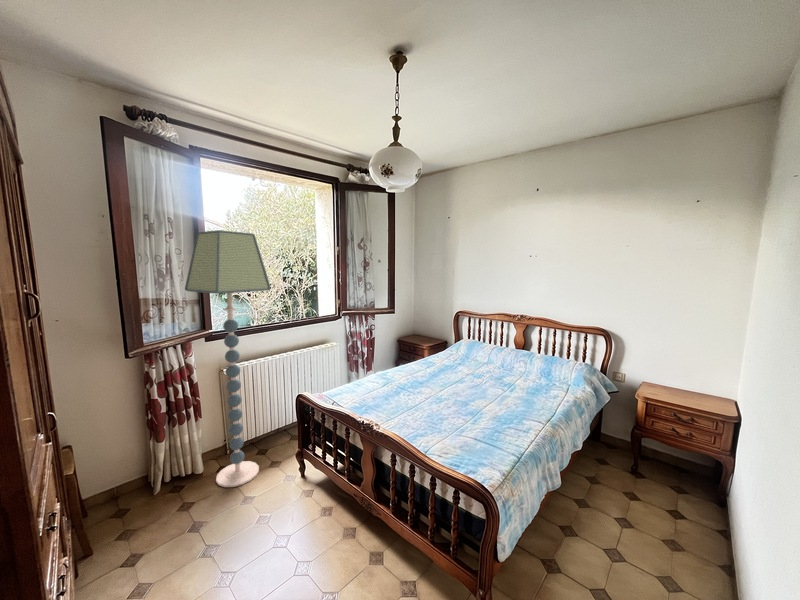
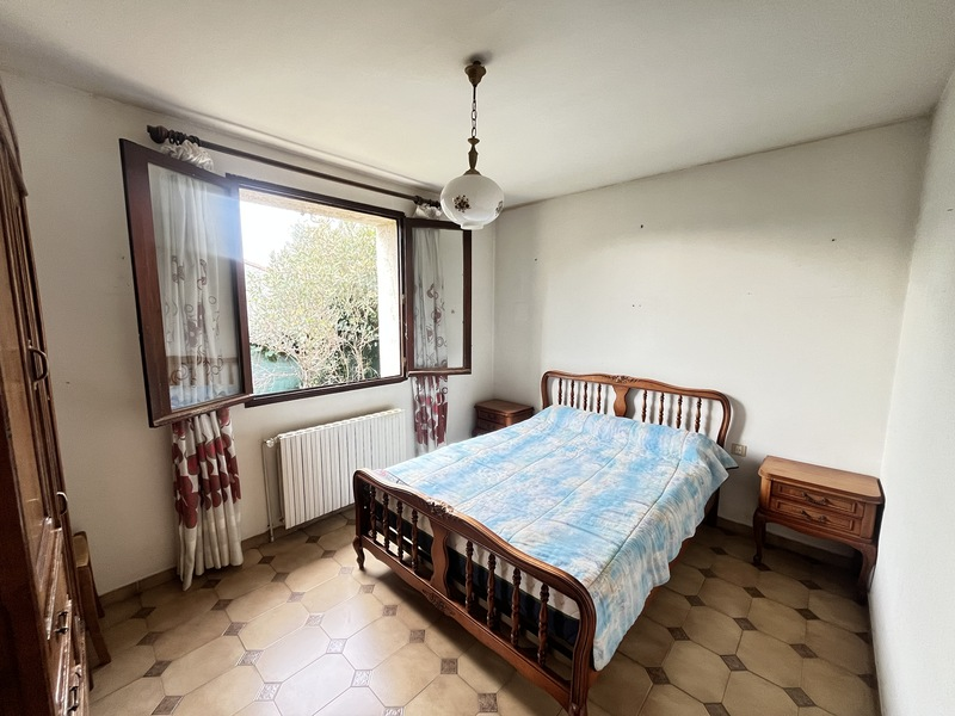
- floor lamp [184,229,272,488]
